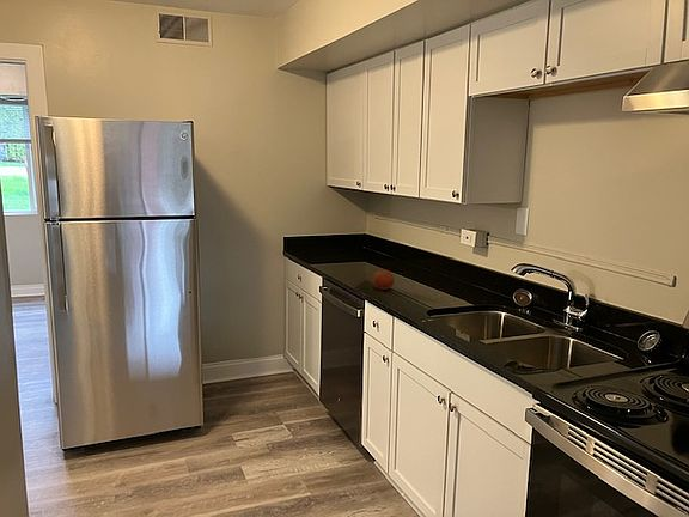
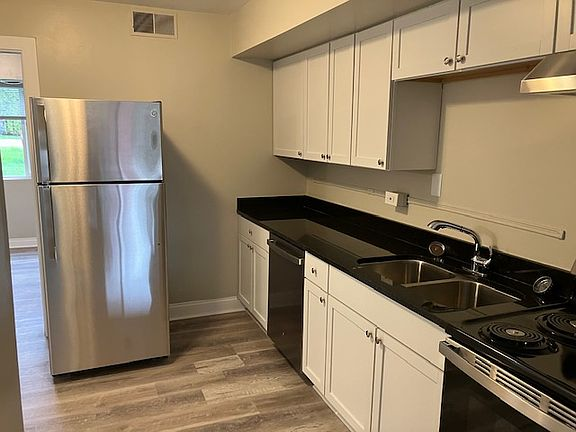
- fruit [372,268,395,291]
